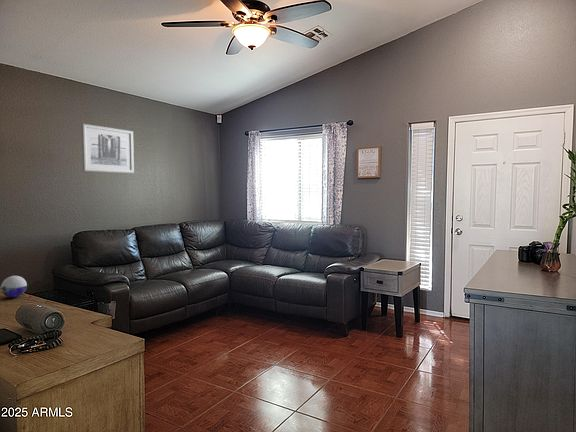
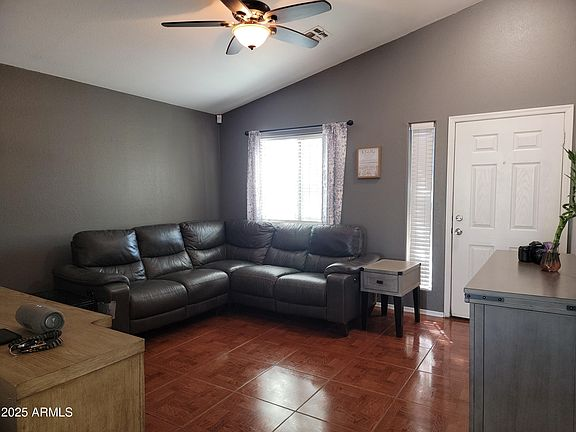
- wall art [81,123,135,175]
- decorative orb [0,275,28,298]
